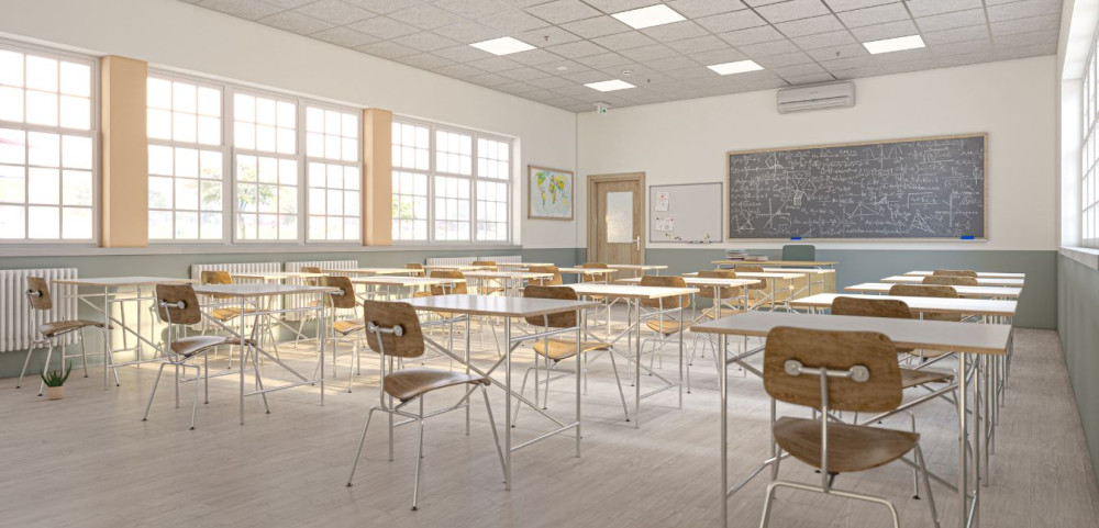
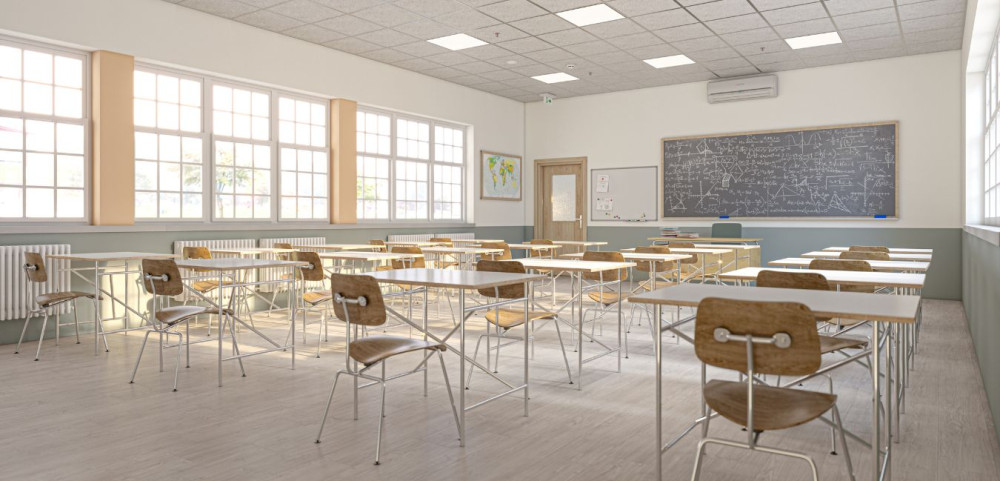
- potted plant [40,358,73,401]
